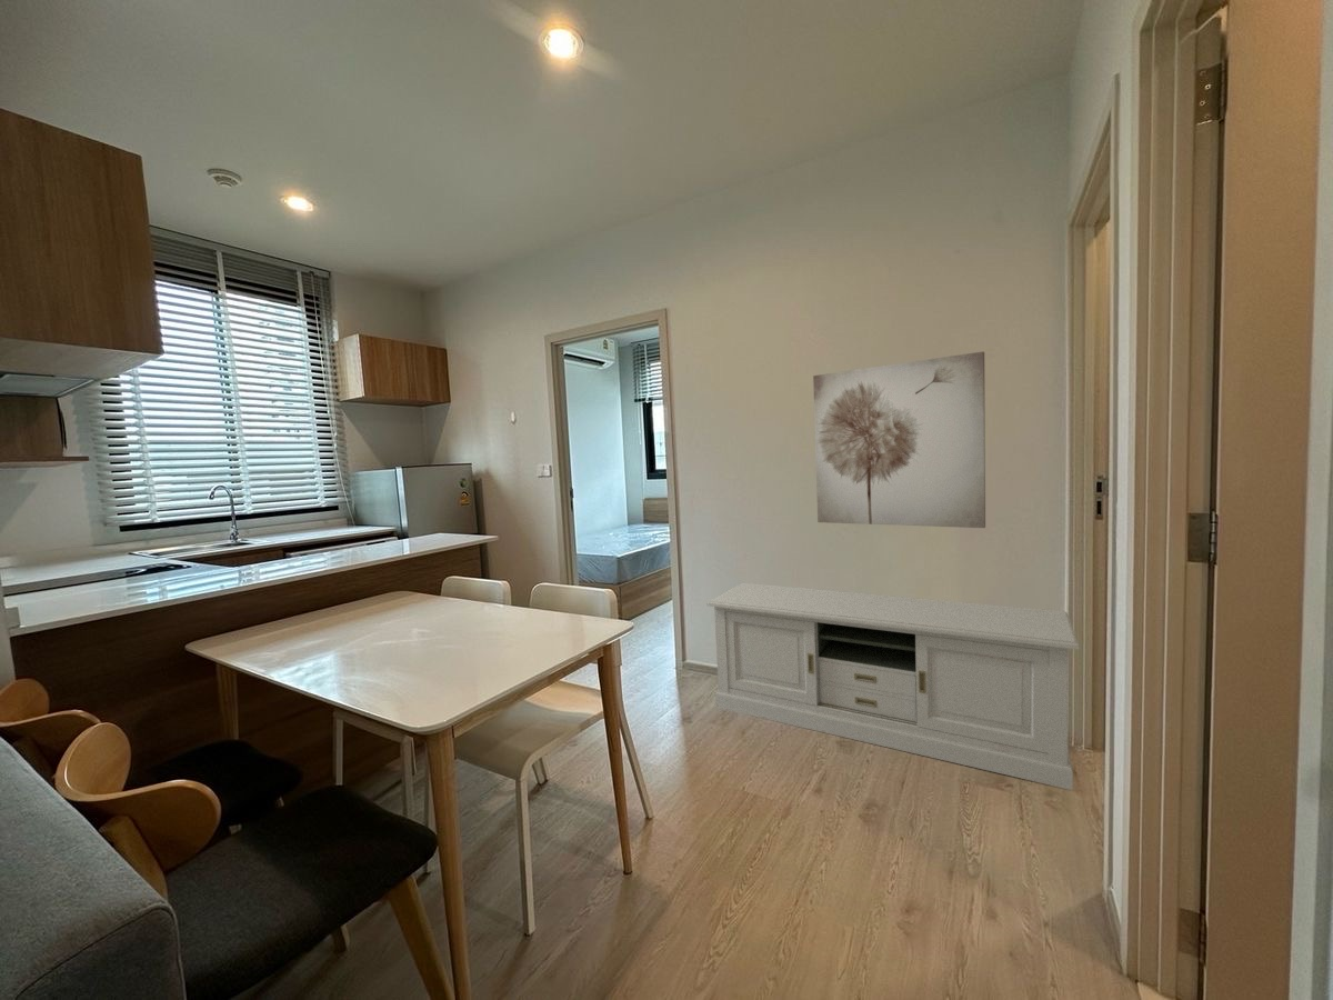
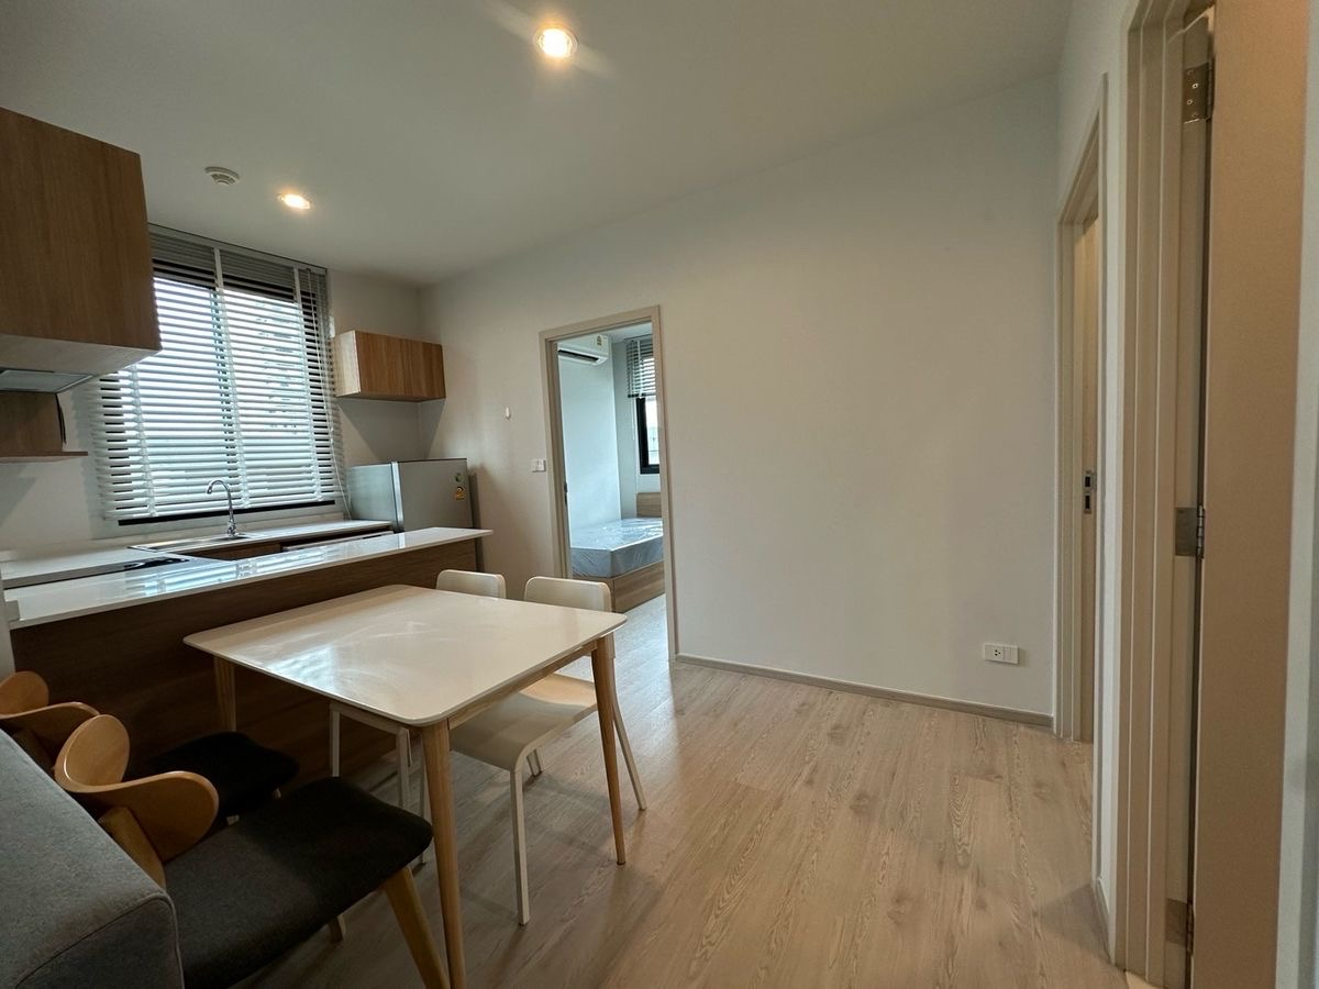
- wall art [812,351,986,529]
- media console [705,582,1080,791]
